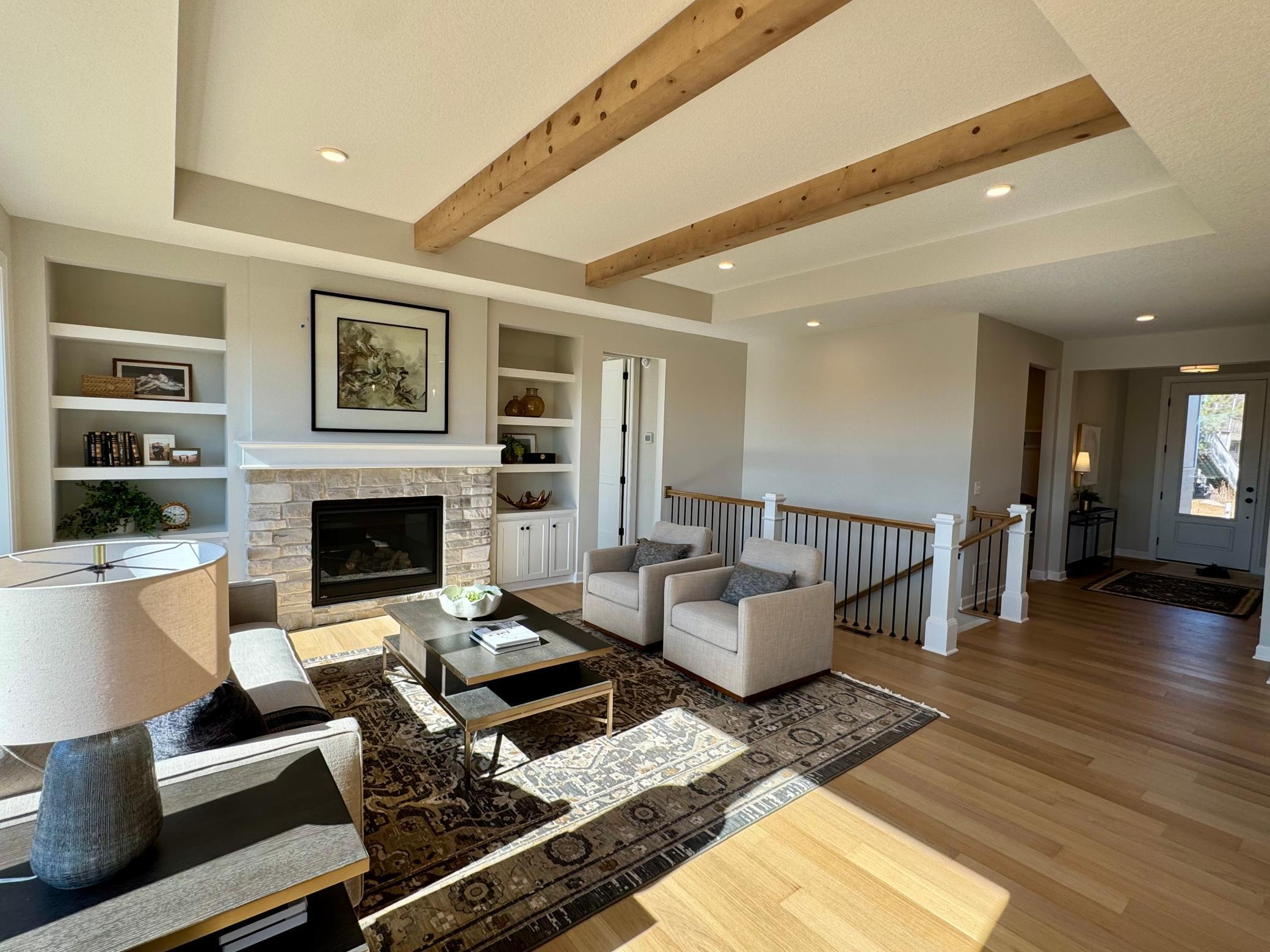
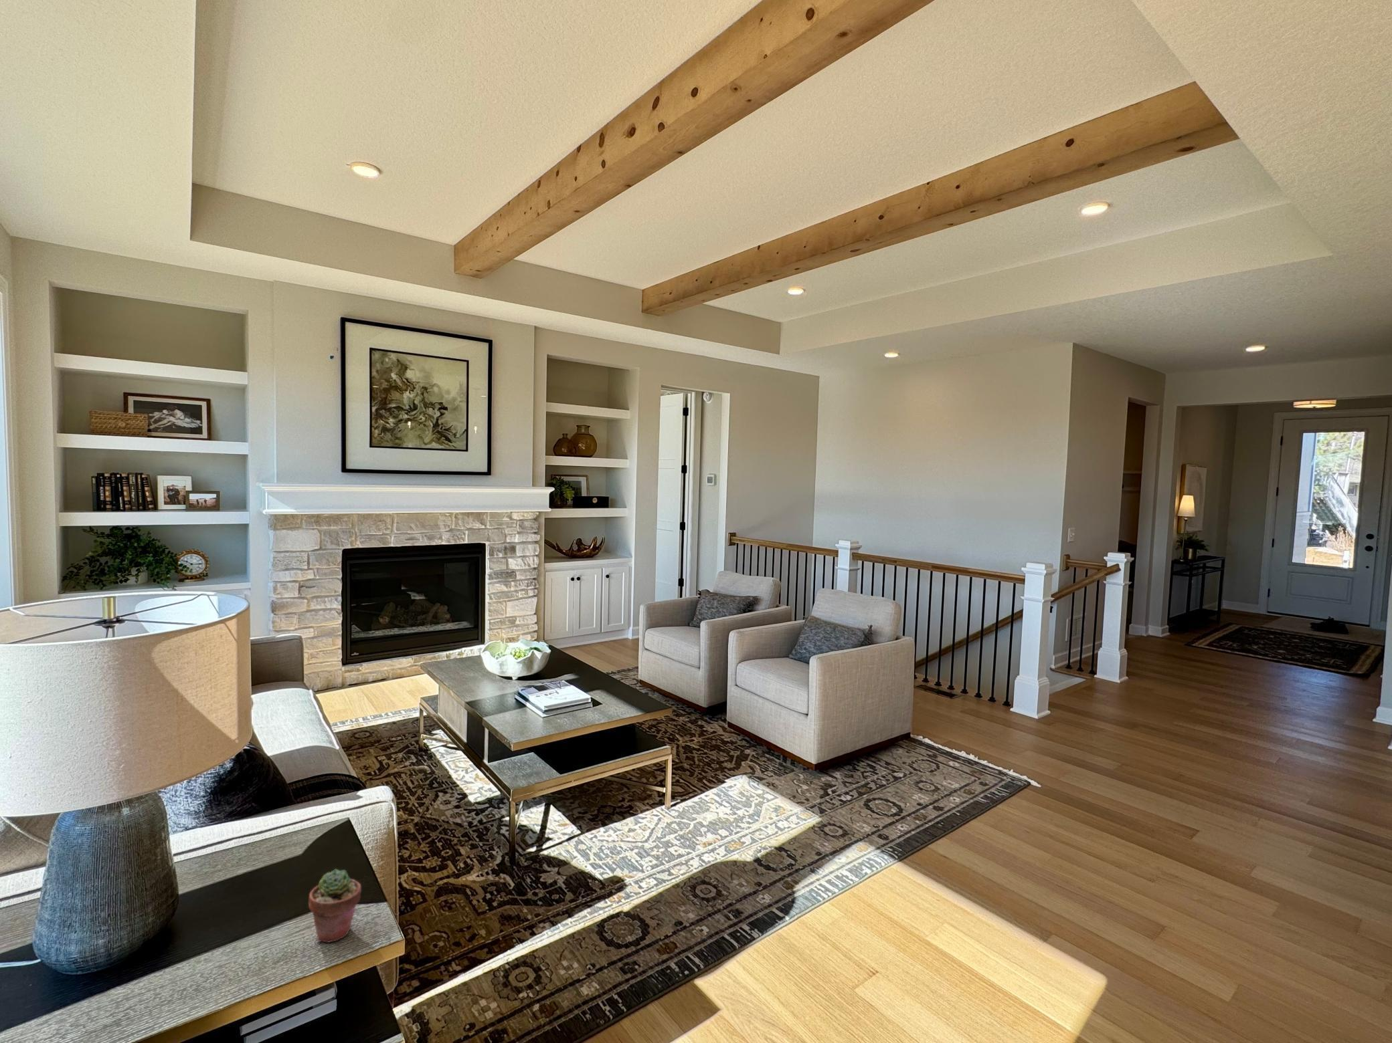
+ potted succulent [308,869,362,943]
